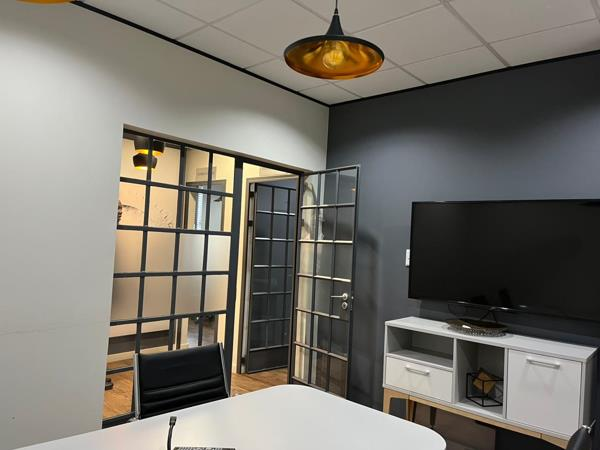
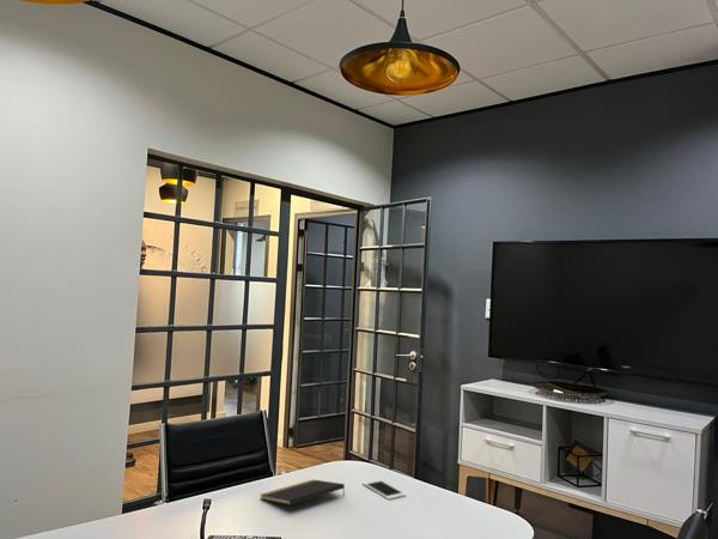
+ notepad [258,479,346,507]
+ cell phone [361,478,407,501]
